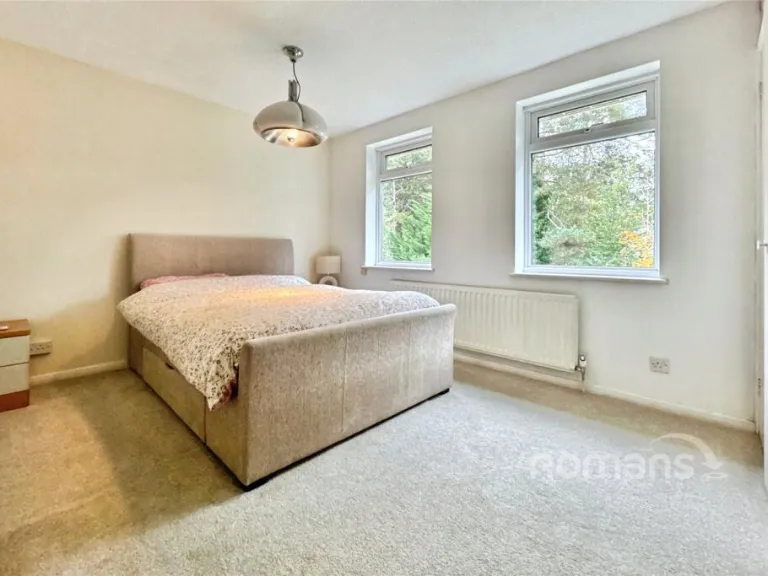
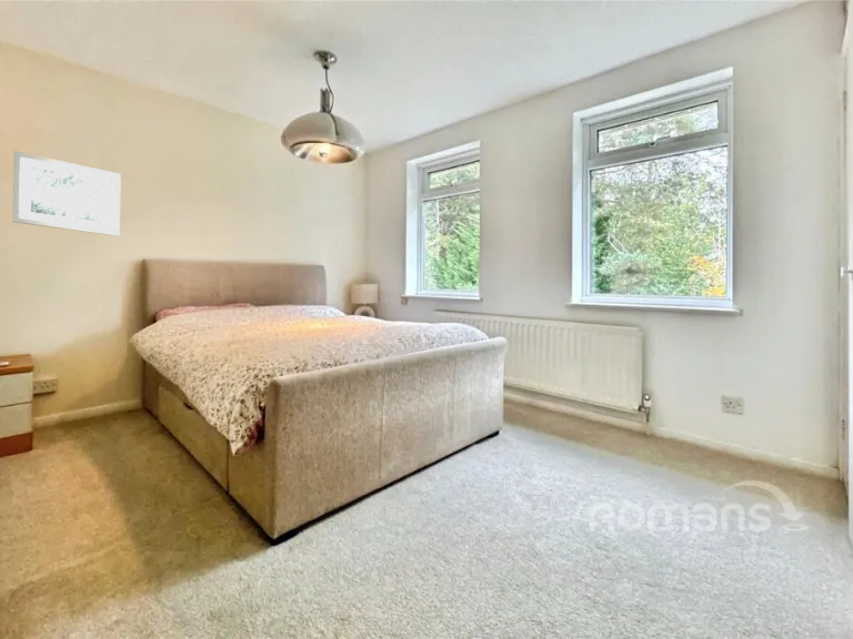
+ wall art [11,150,122,237]
